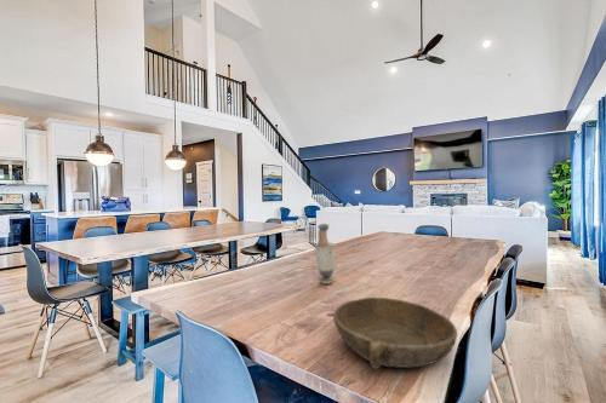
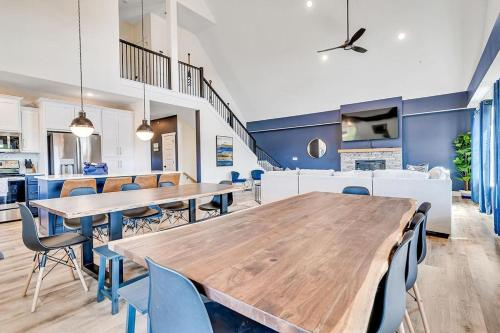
- vase [314,223,336,286]
- bowl [332,297,458,370]
